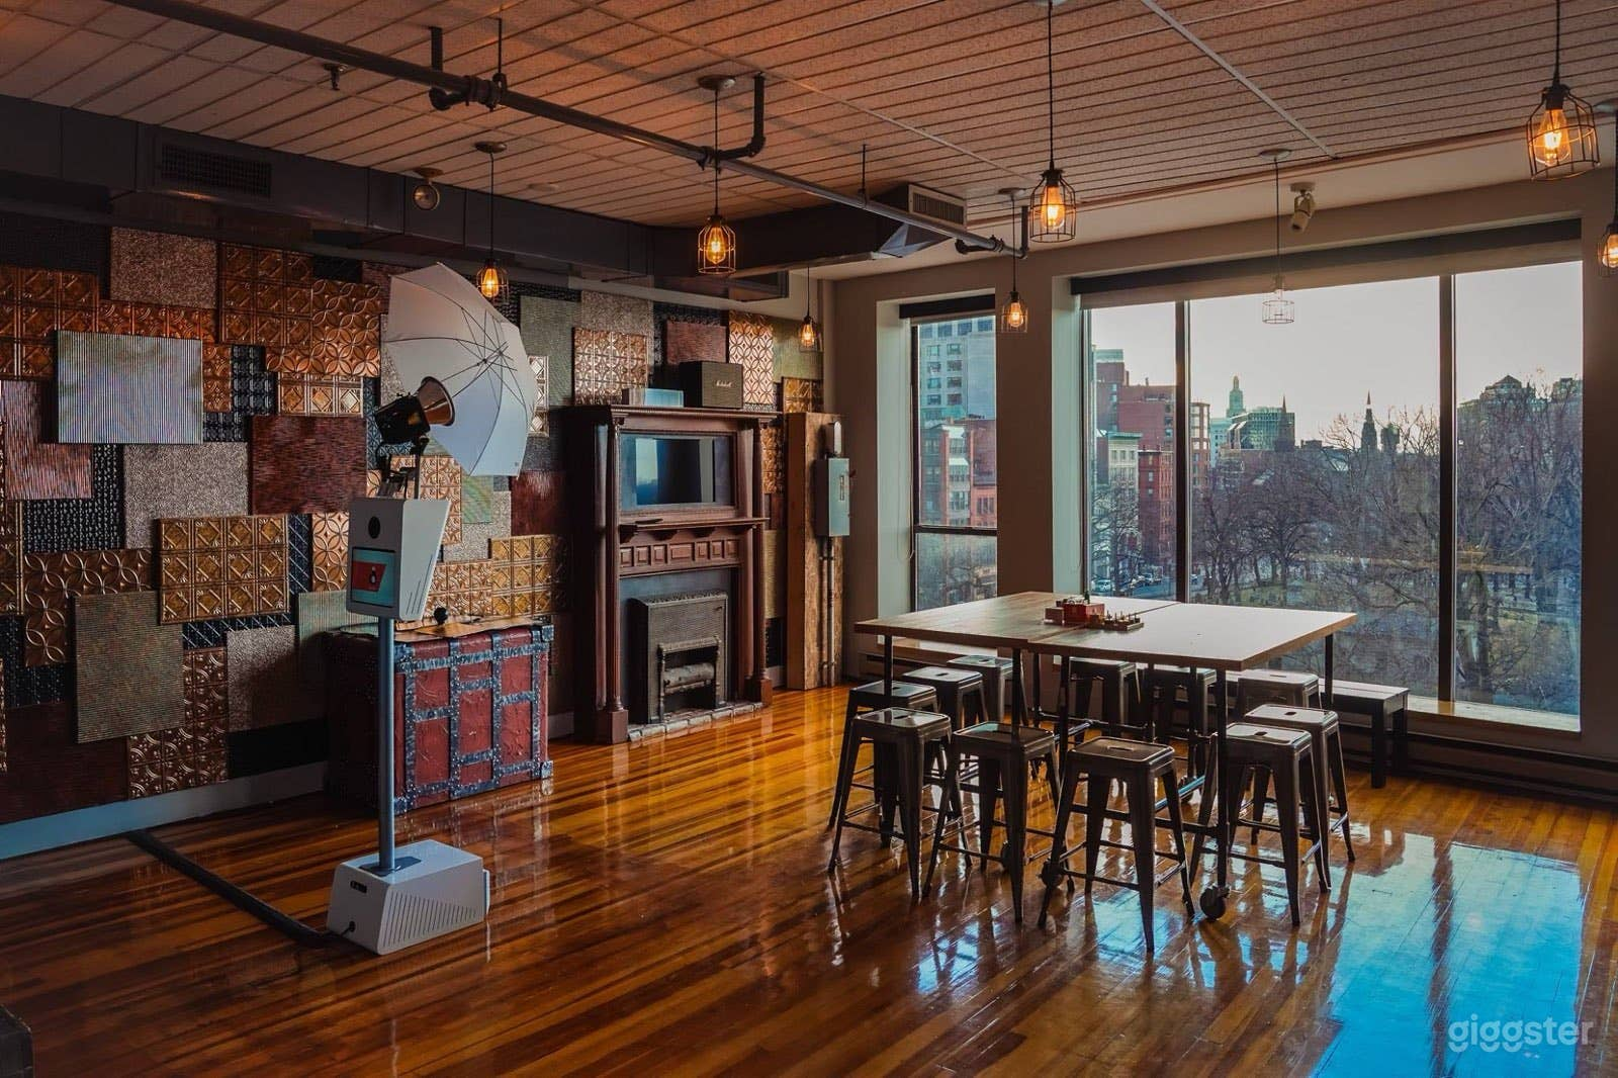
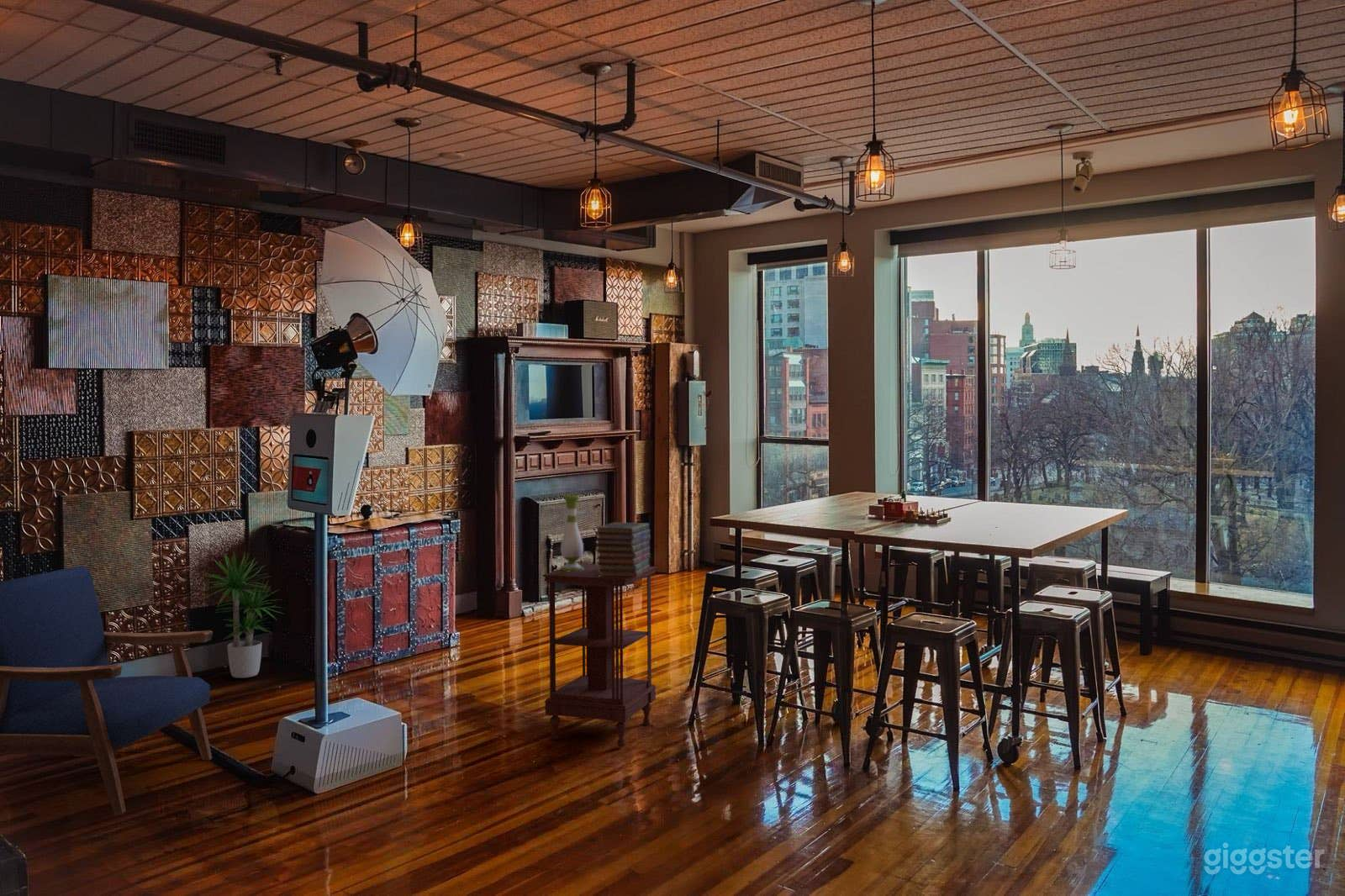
+ vase [560,494,584,572]
+ potted plant [198,551,285,679]
+ side table [541,563,657,747]
+ armchair [0,565,214,816]
+ book stack [594,522,651,577]
